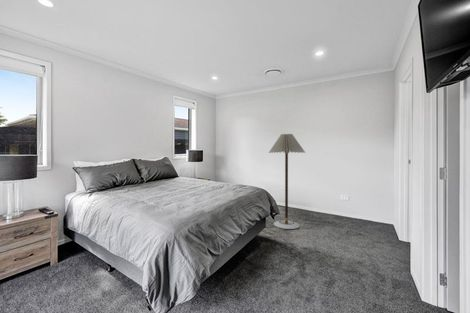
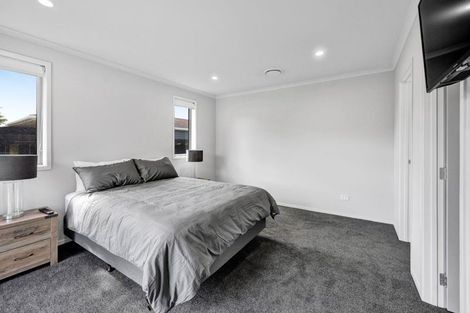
- floor lamp [268,133,306,230]
